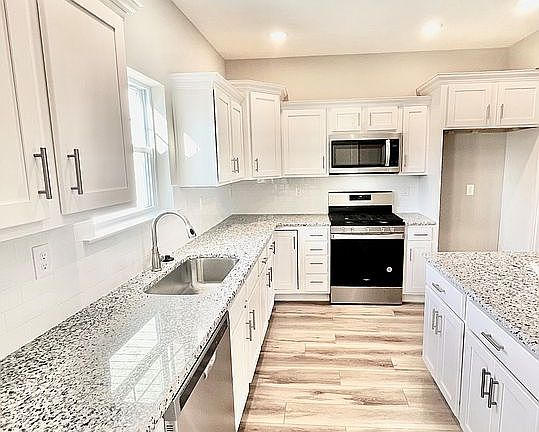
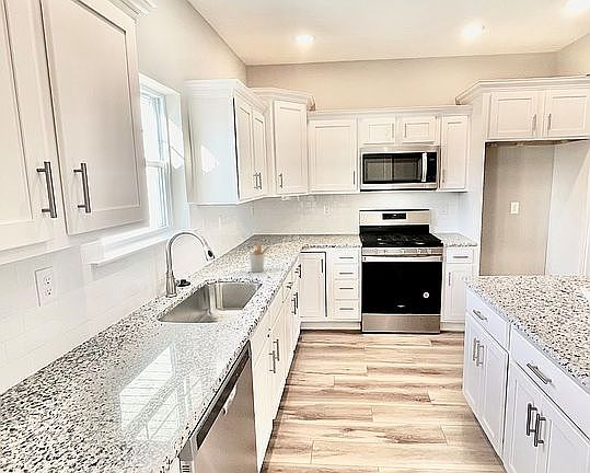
+ utensil holder [248,243,270,274]
